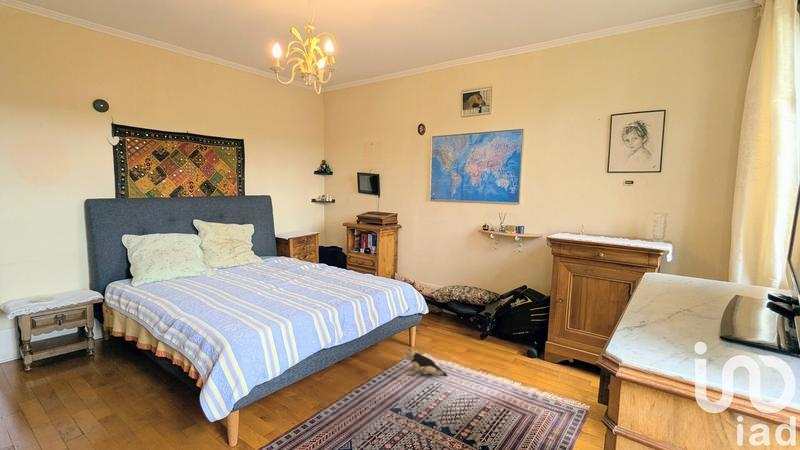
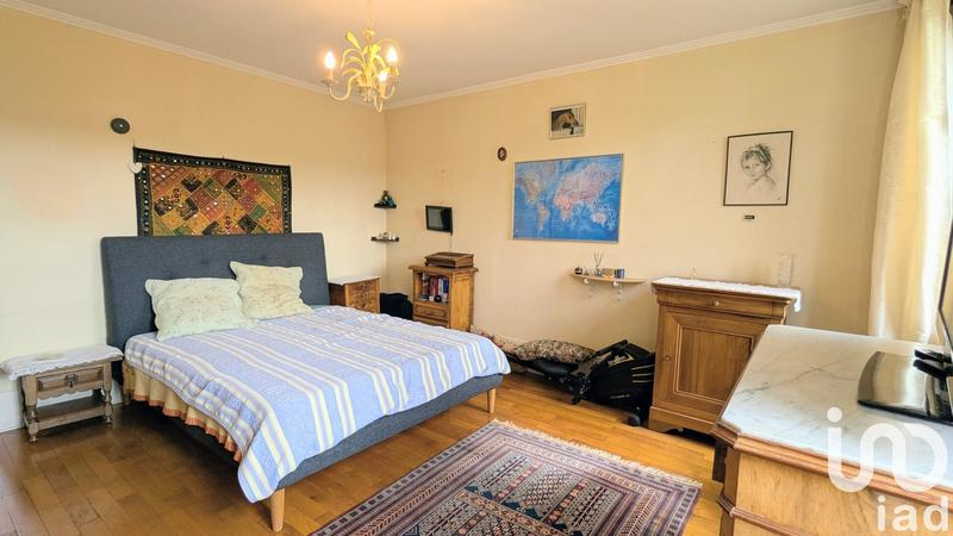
- plush toy [402,345,448,377]
